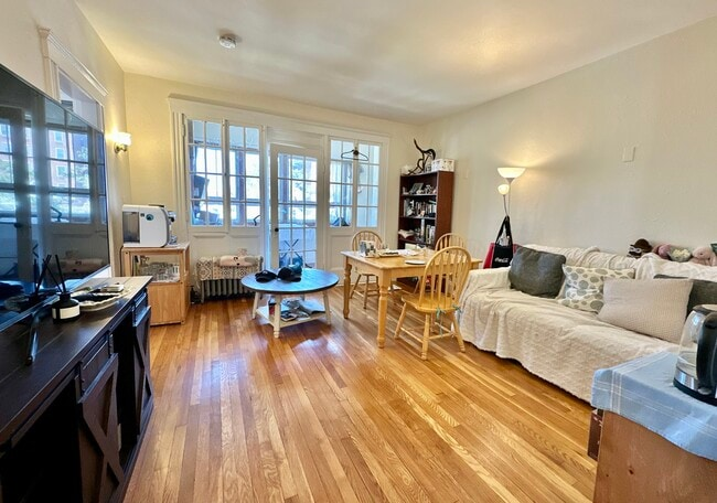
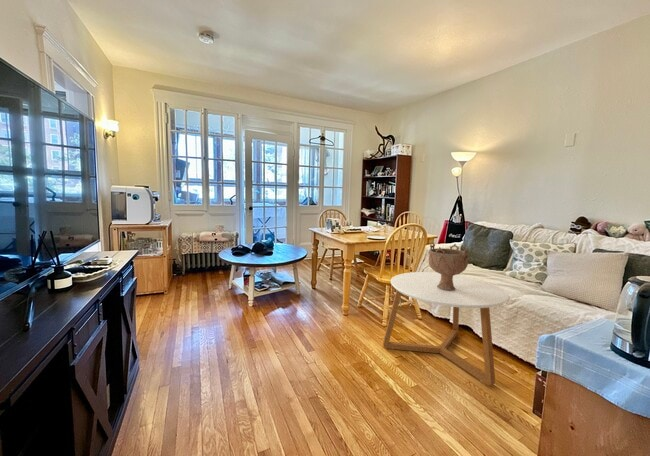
+ decorative bowl [427,242,471,291]
+ coffee table [382,271,510,386]
